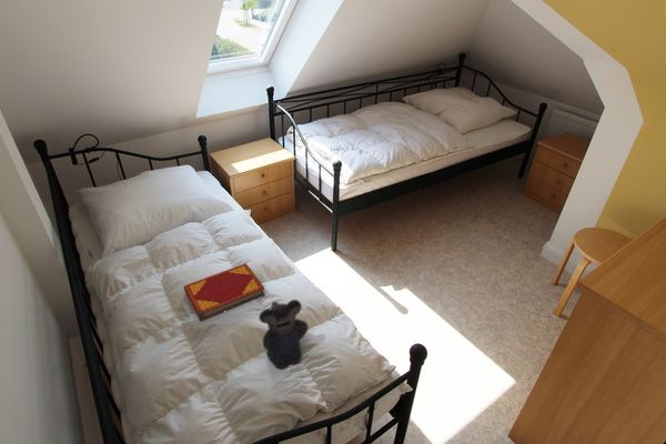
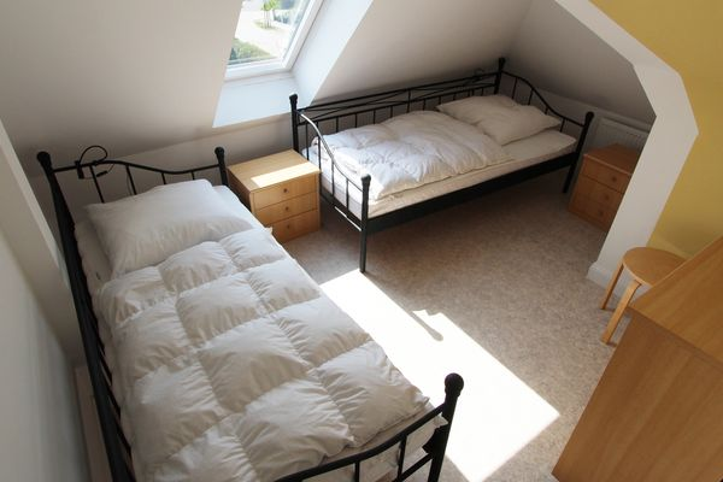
- bear [258,299,310,370]
- hardback book [183,262,266,322]
